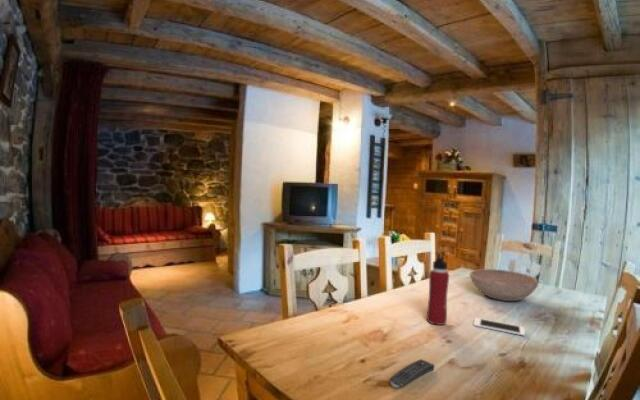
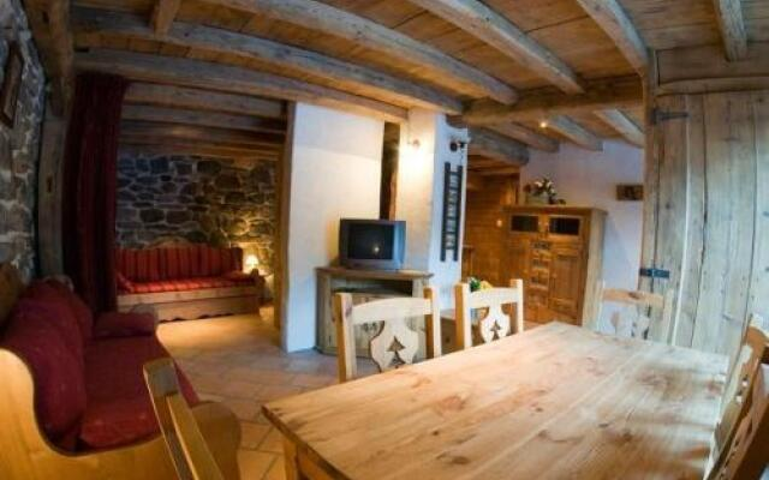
- bowl [469,268,539,302]
- cell phone [473,317,526,337]
- remote control [389,358,435,389]
- water bottle [426,251,450,326]
